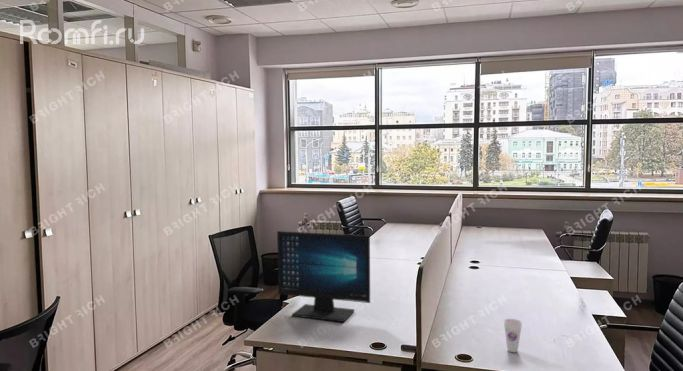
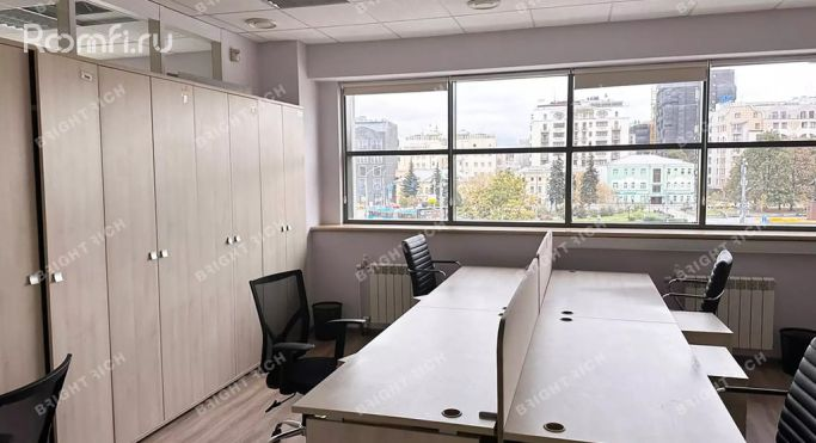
- computer monitor [276,230,371,323]
- cup [503,318,523,353]
